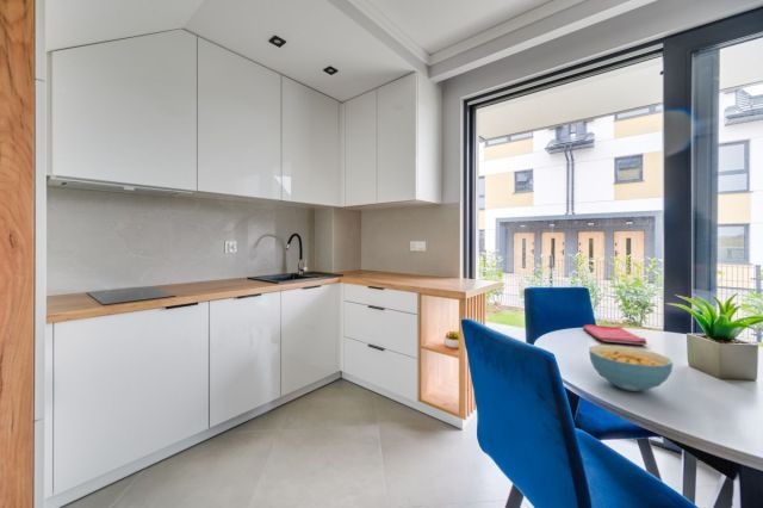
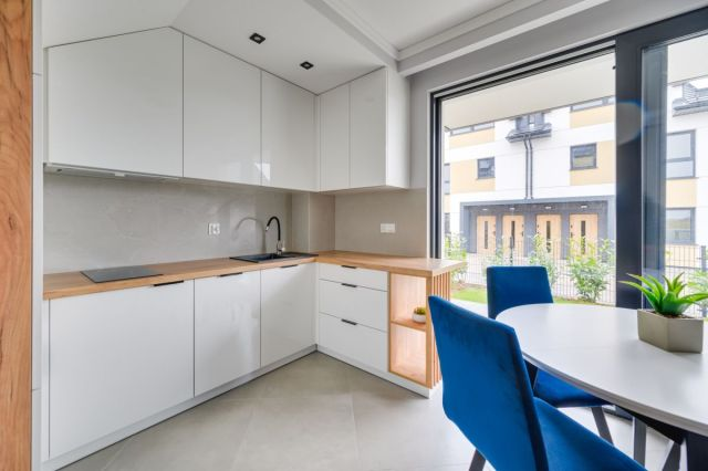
- dish towel [582,323,649,346]
- cereal bowl [588,343,674,392]
